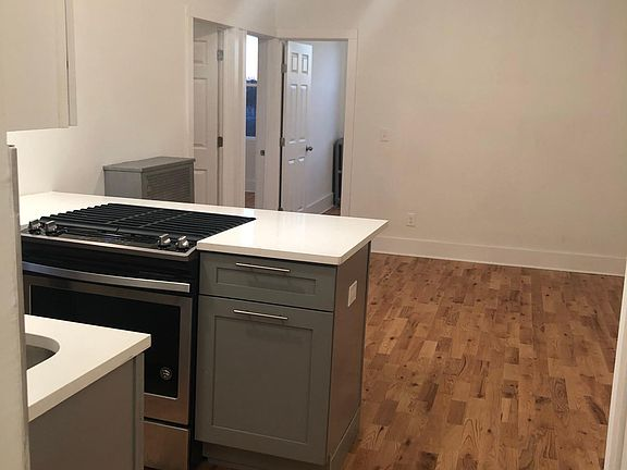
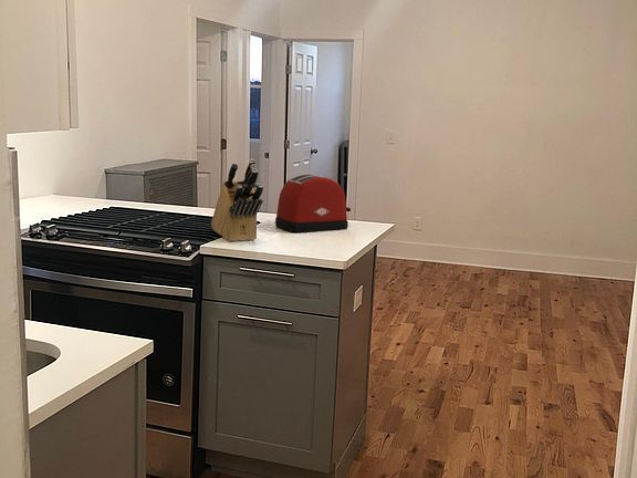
+ toaster [274,173,352,233]
+ knife block [210,158,264,242]
